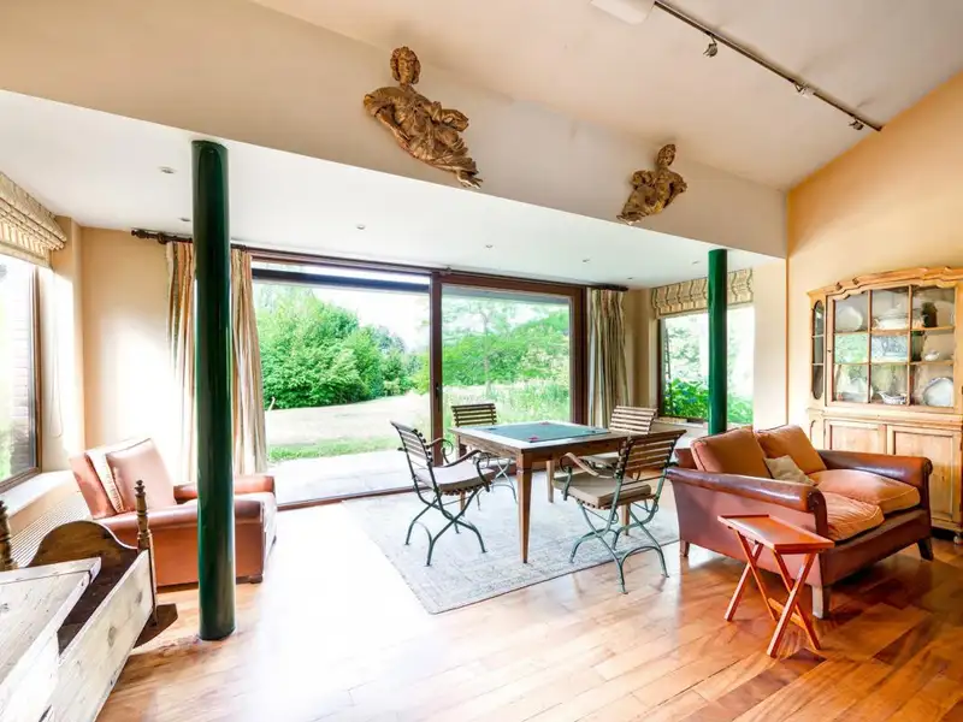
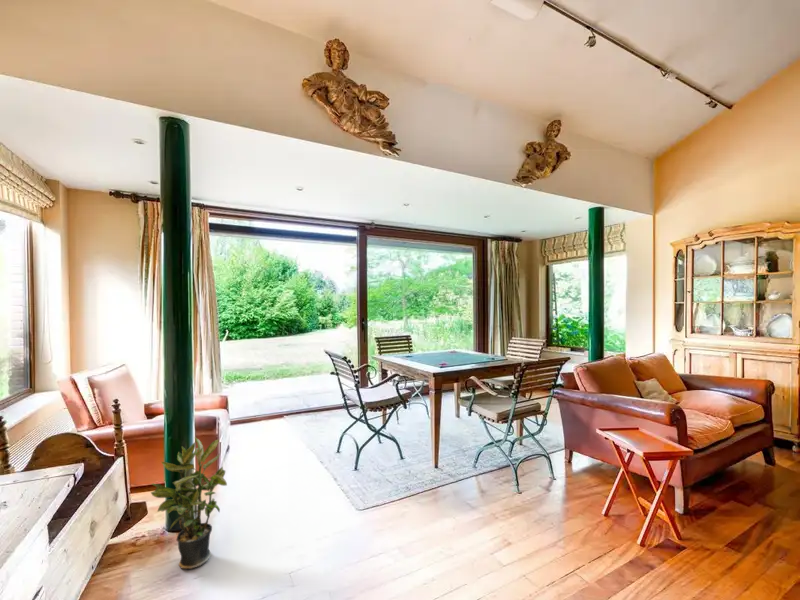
+ potted plant [150,436,228,570]
